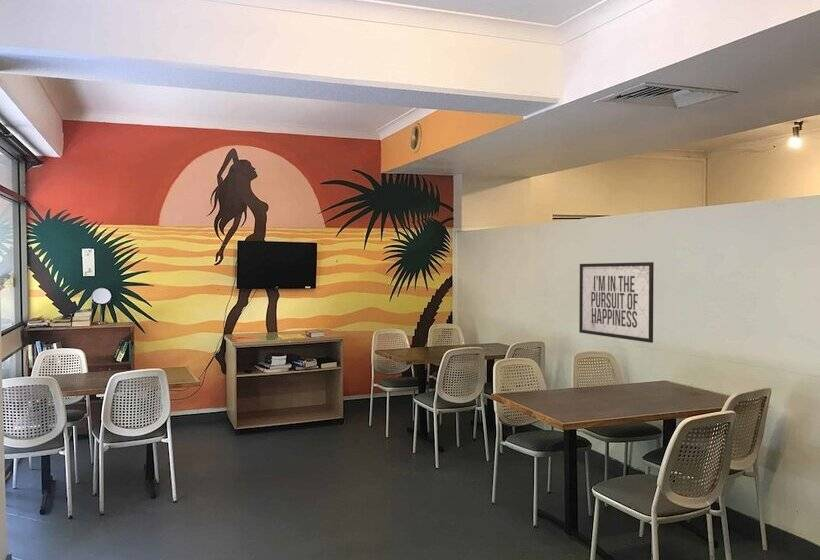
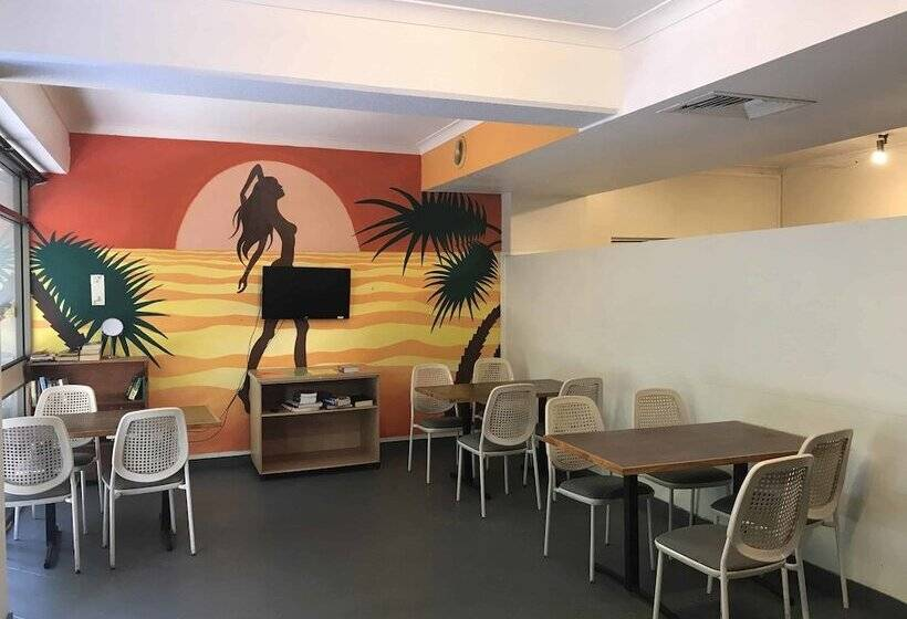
- mirror [578,261,655,344]
